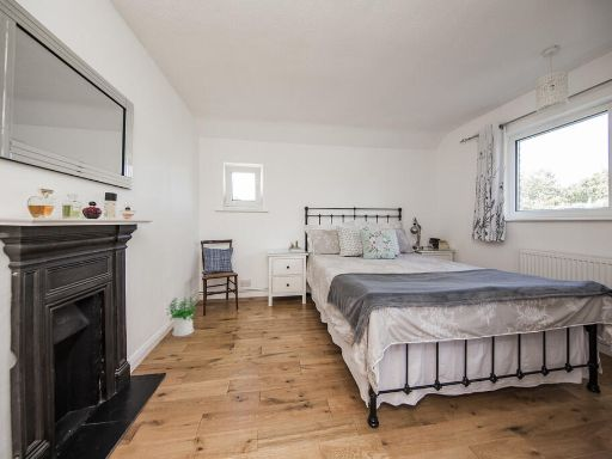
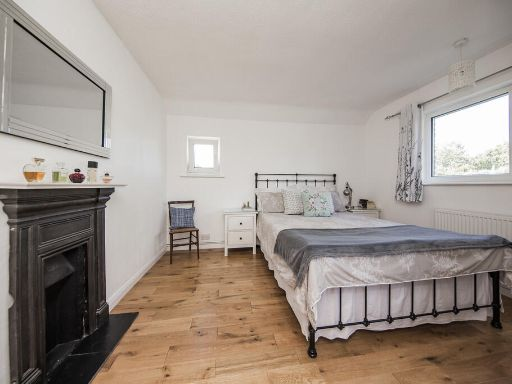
- potted plant [165,295,197,337]
